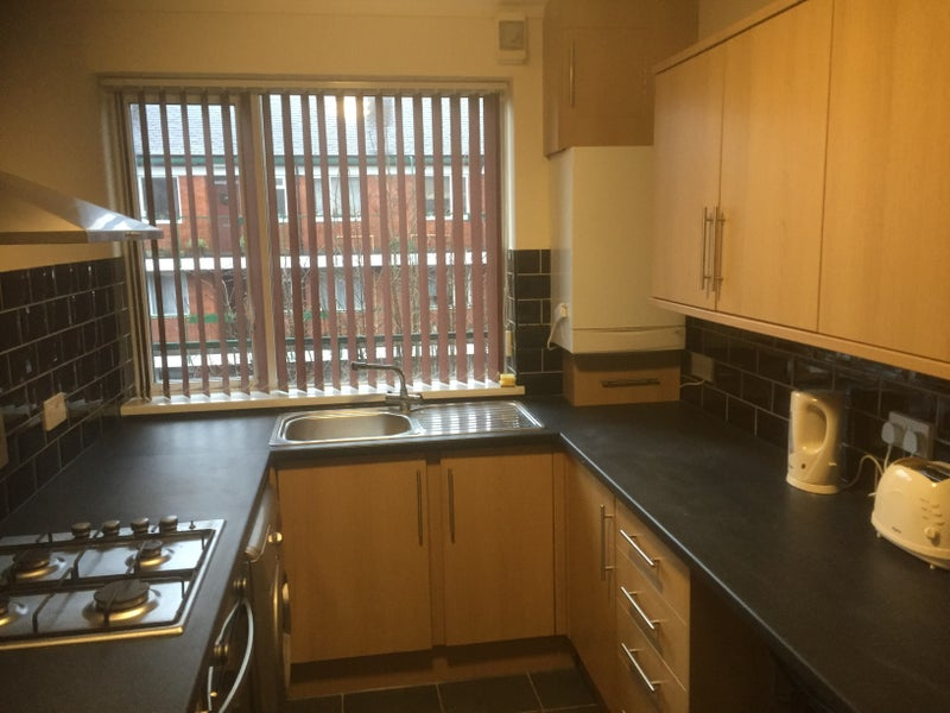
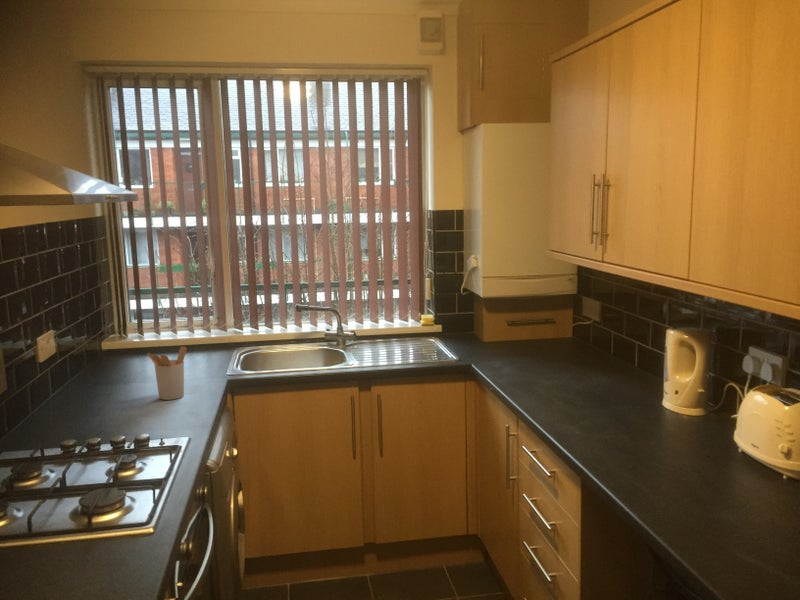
+ utensil holder [147,345,188,401]
